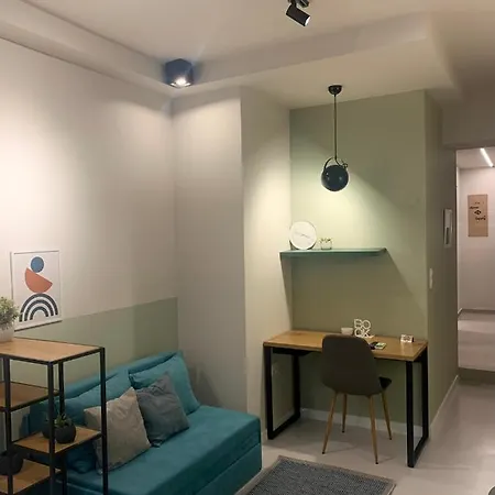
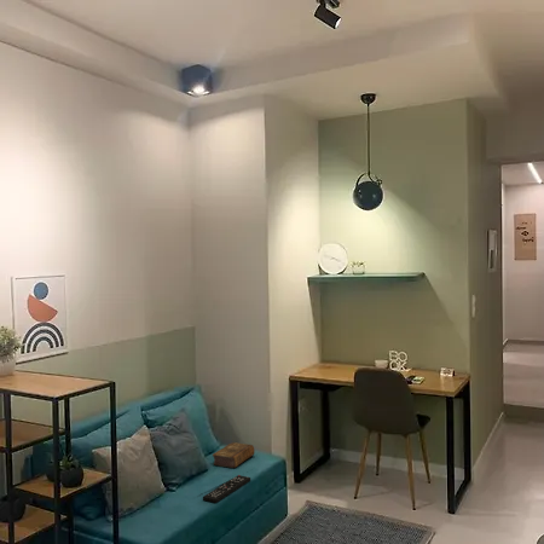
+ book [212,441,255,469]
+ remote control [202,474,251,504]
